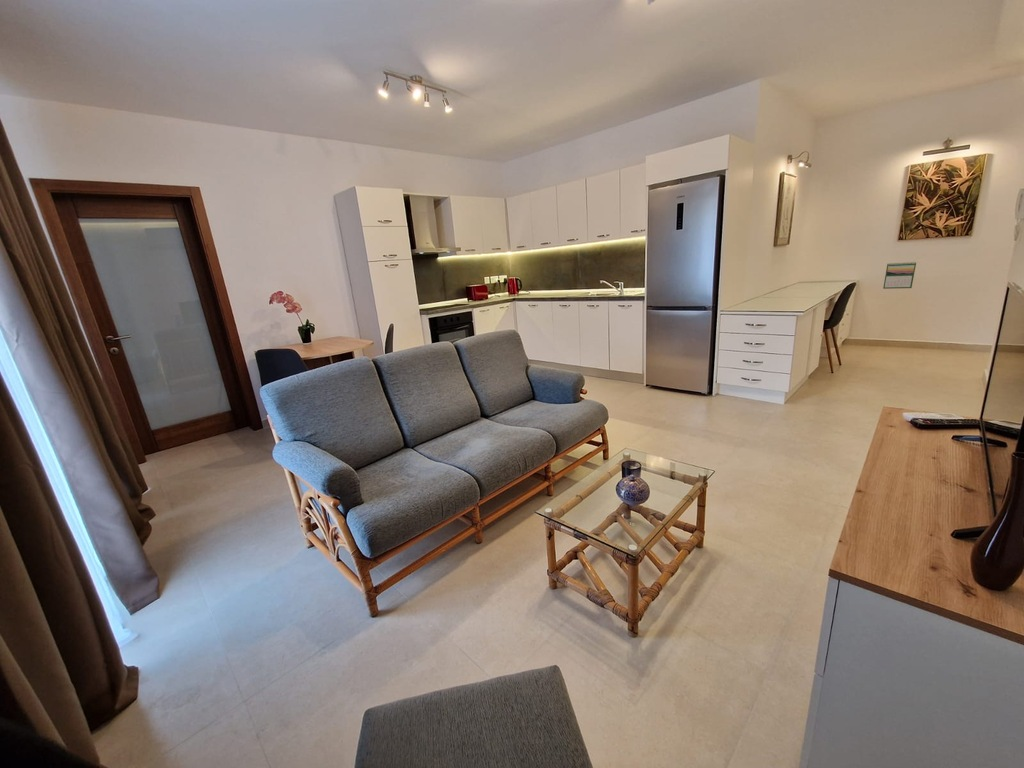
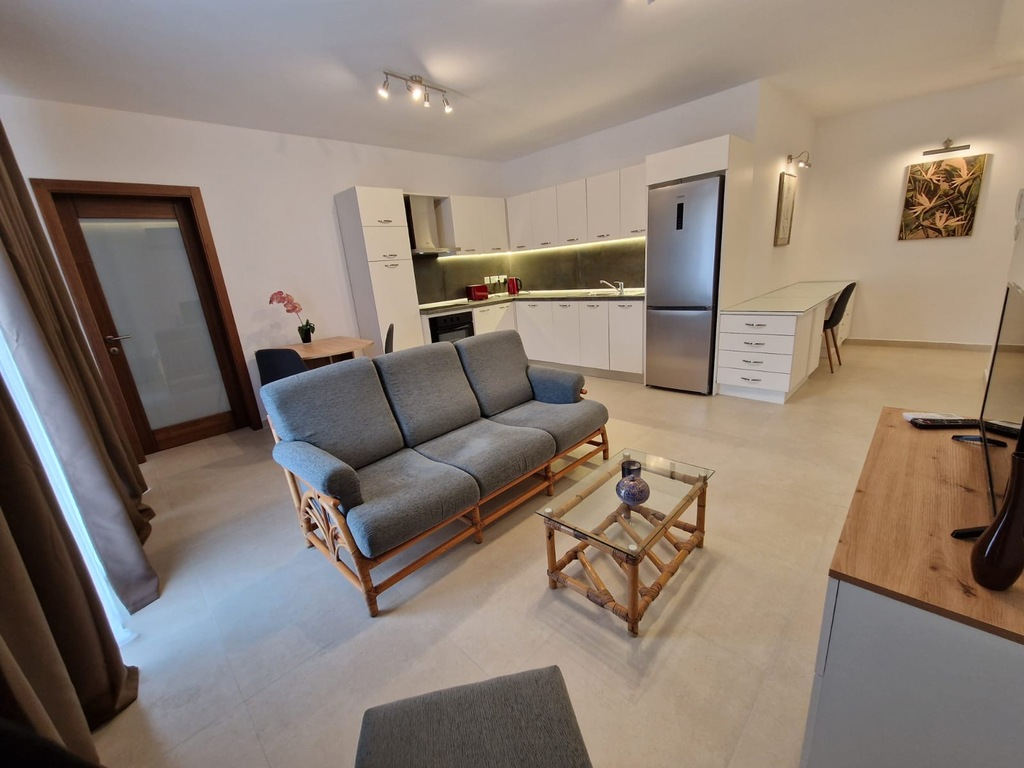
- calendar [882,261,917,290]
